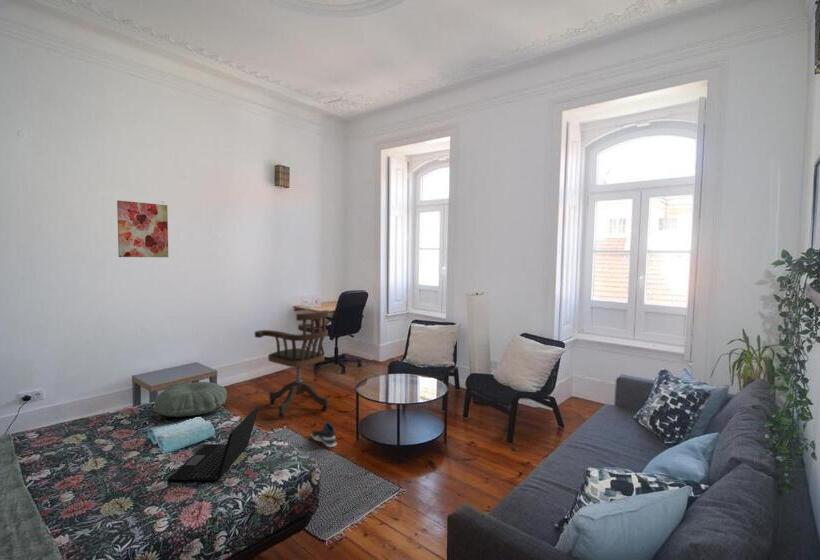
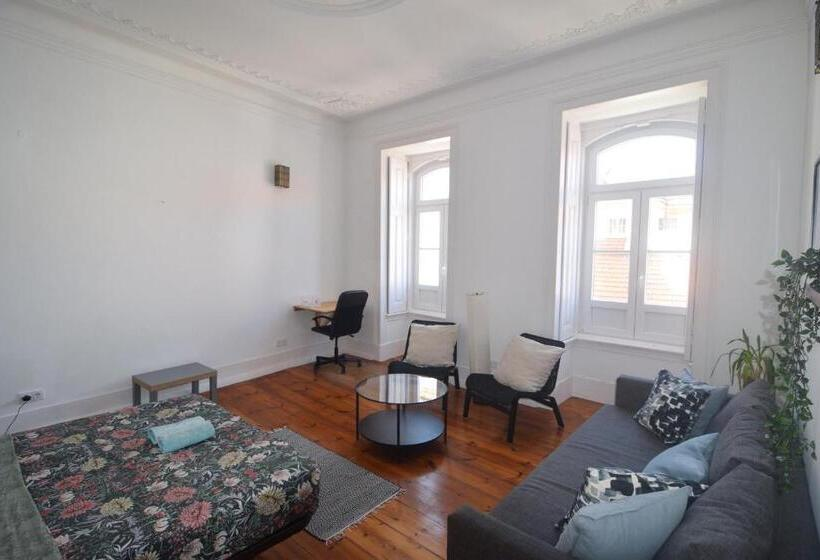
- pillow [153,381,228,418]
- office chair [254,309,330,419]
- laptop [166,405,260,483]
- wall art [116,199,169,258]
- sneaker [311,421,337,448]
